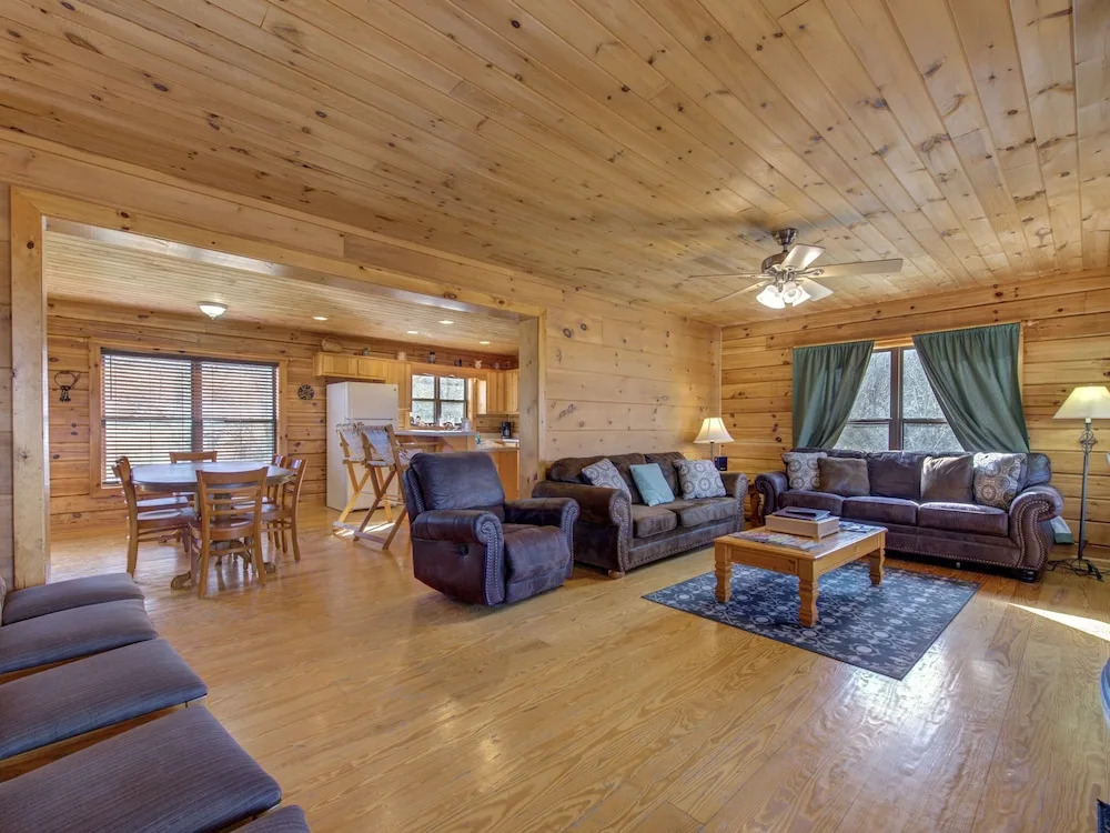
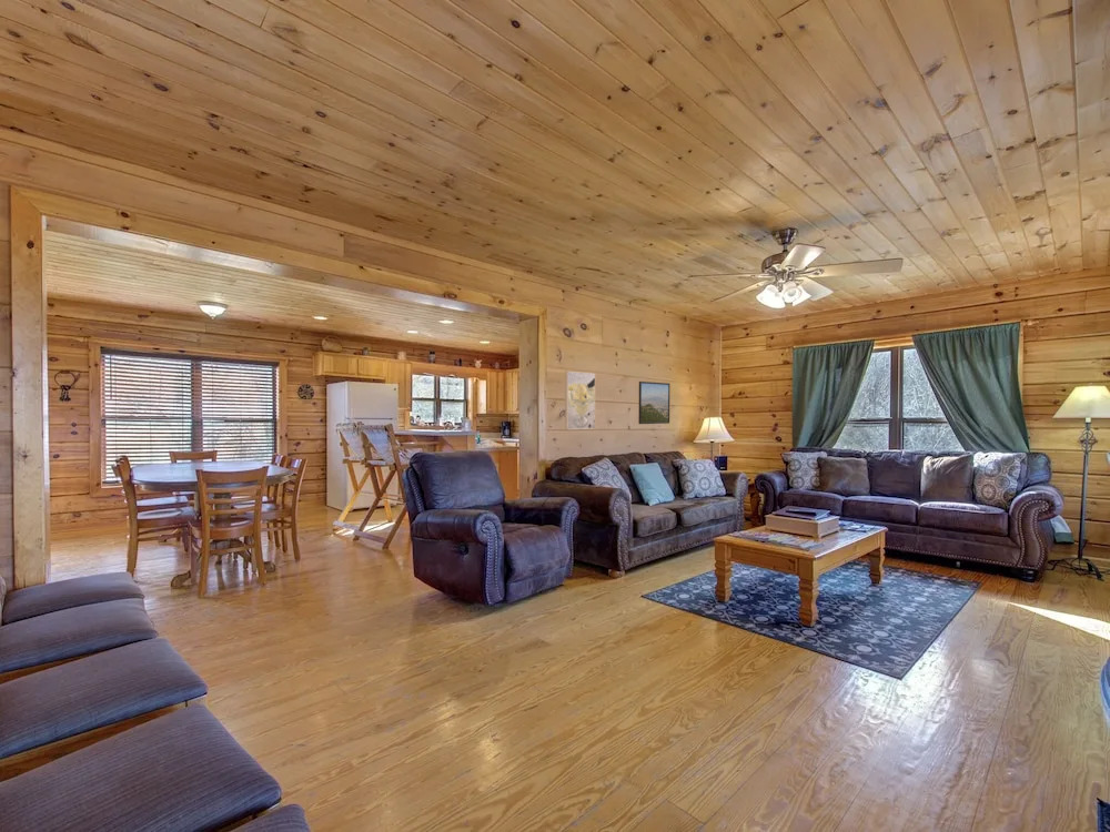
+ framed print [564,371,596,430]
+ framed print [637,381,670,425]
